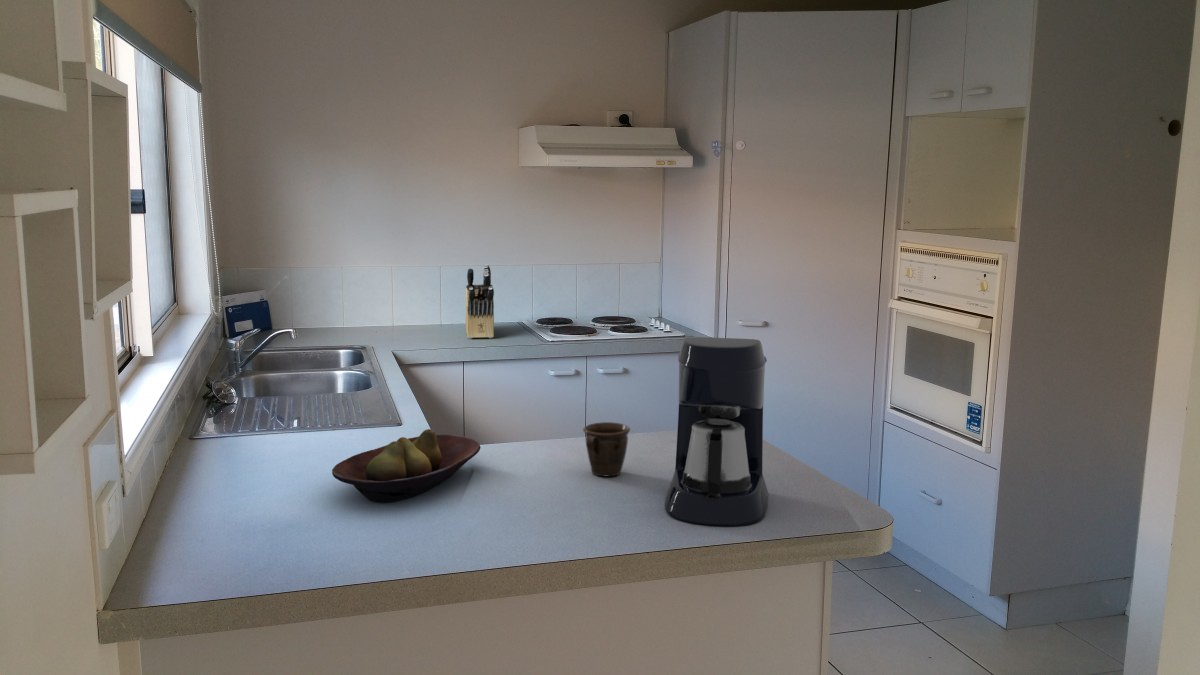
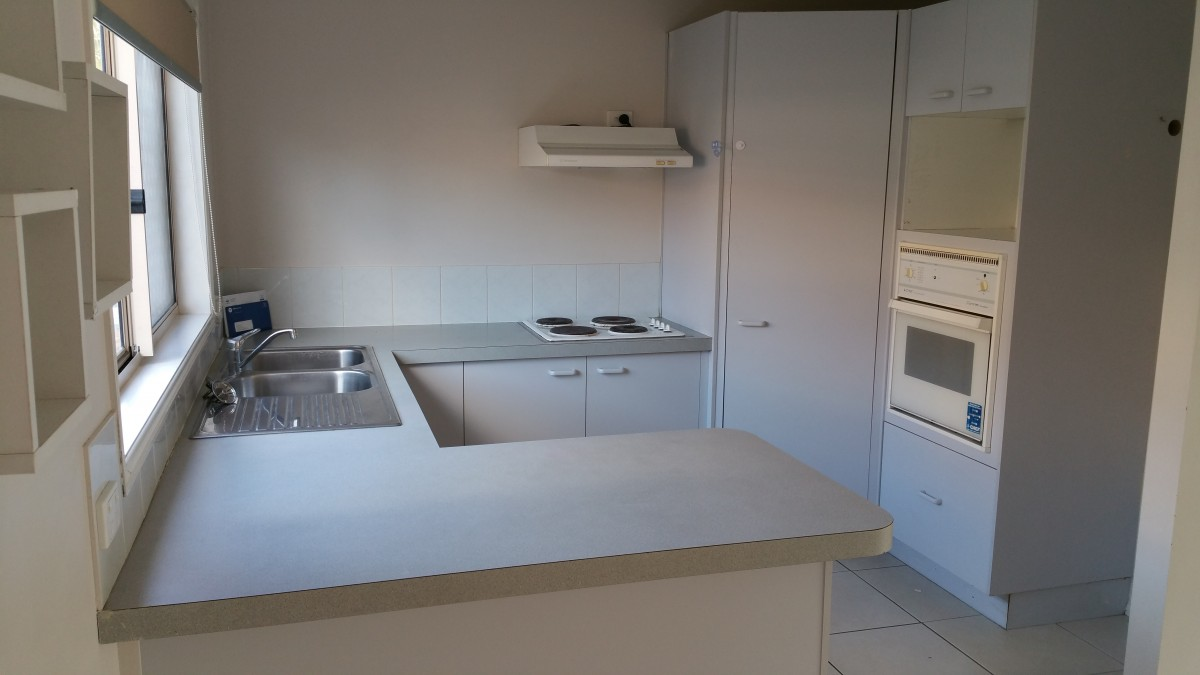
- coffee maker [664,336,769,527]
- mug [582,421,631,477]
- knife block [465,264,495,339]
- fruit bowl [331,428,482,503]
